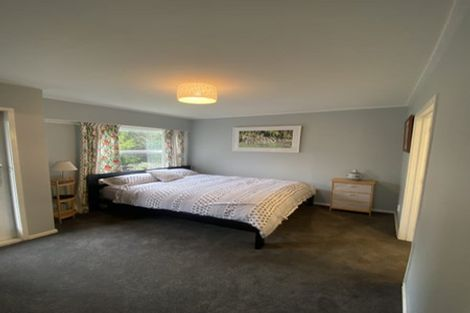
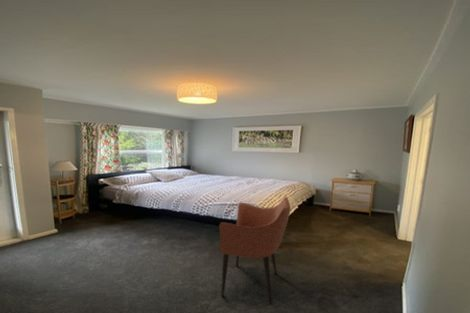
+ armchair [218,196,292,306]
